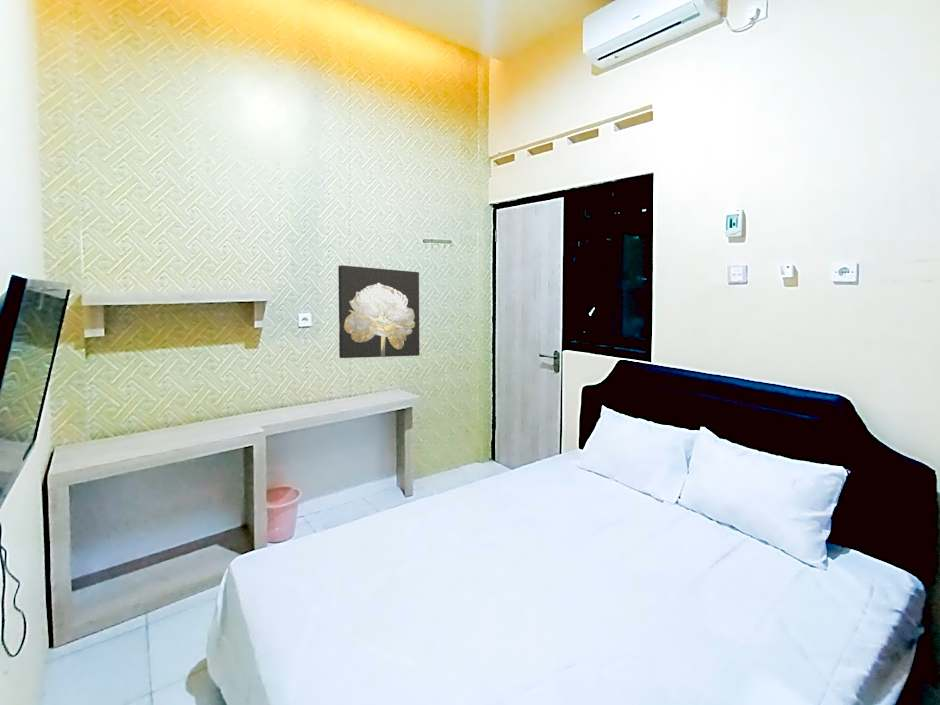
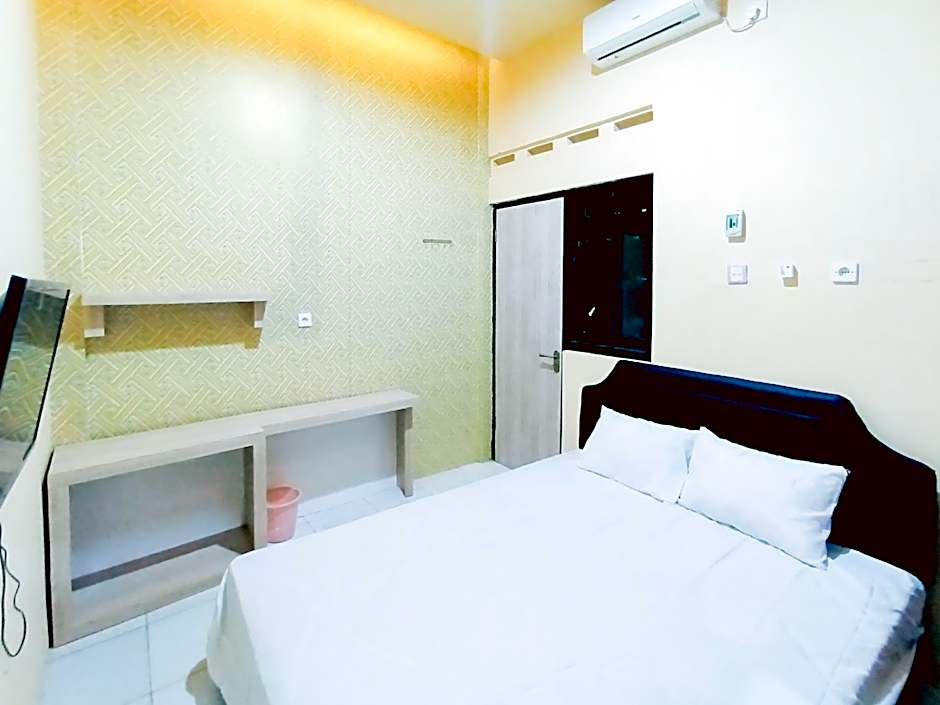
- wall art [337,264,420,359]
